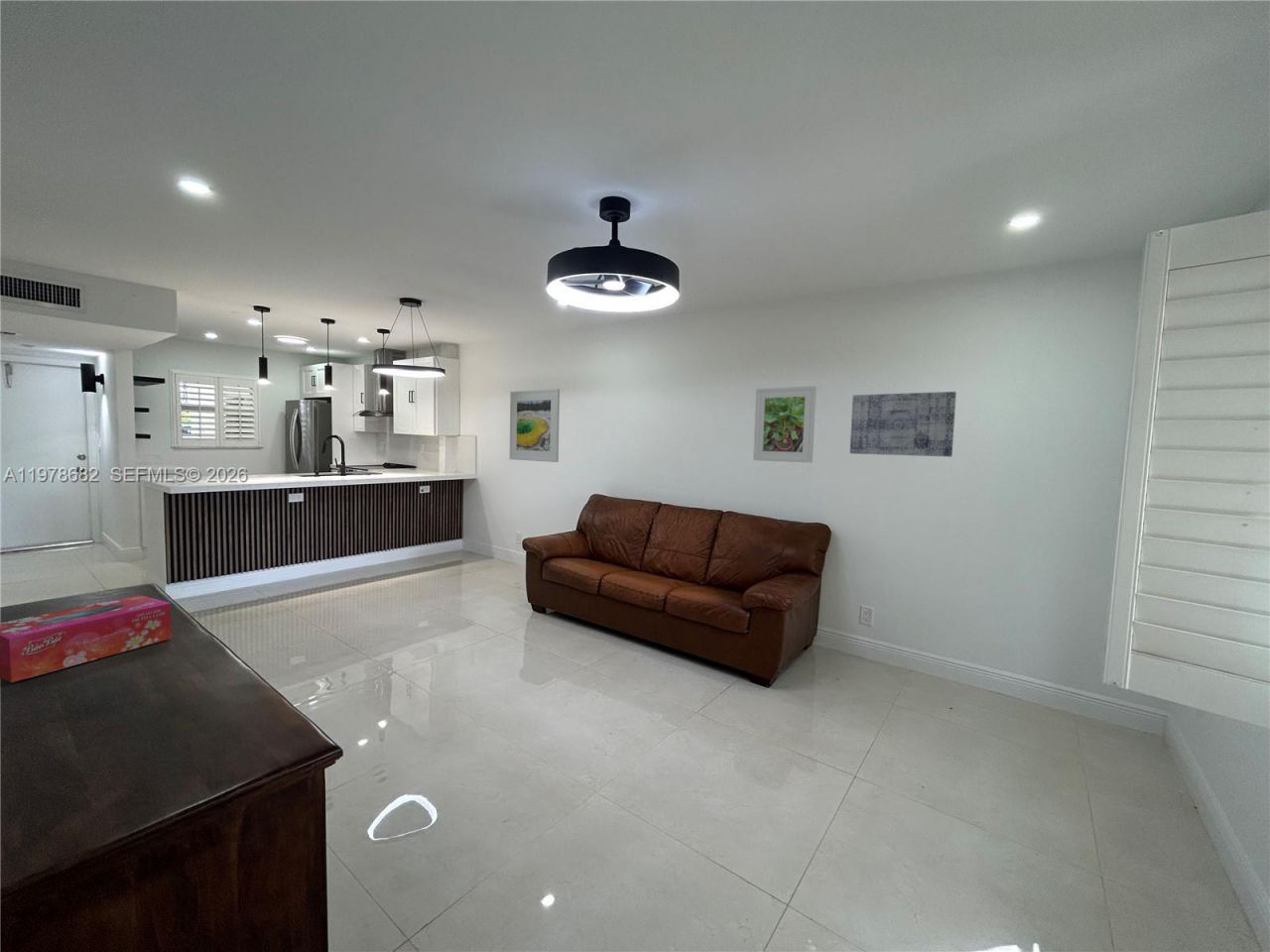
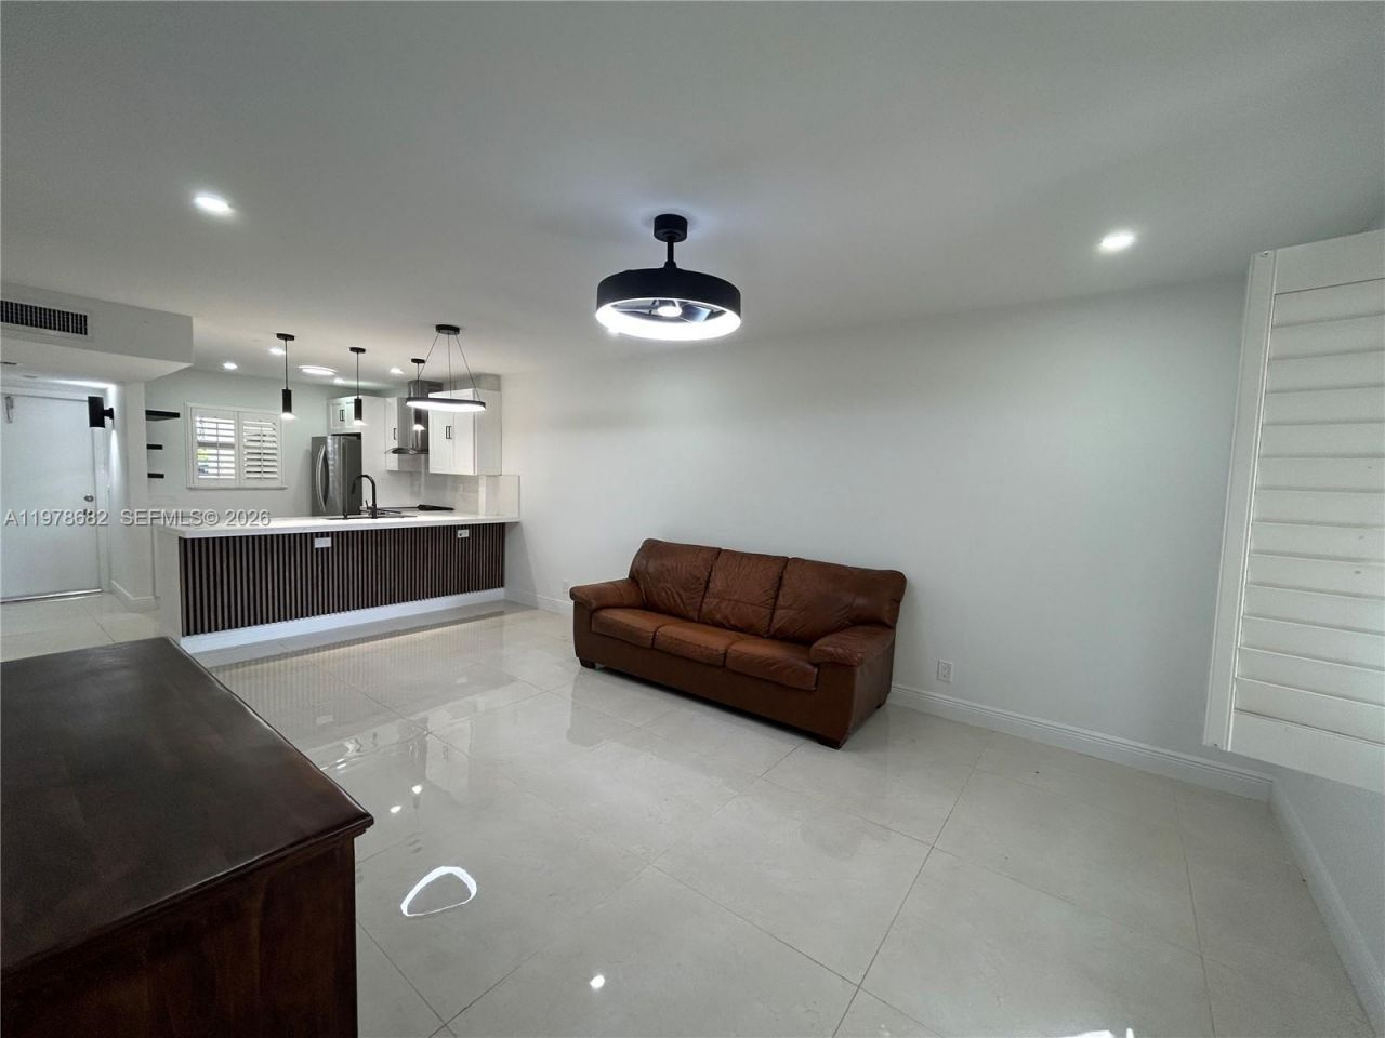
- tissue box [0,594,172,683]
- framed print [509,388,561,463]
- wall art [849,391,957,458]
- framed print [752,385,818,463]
